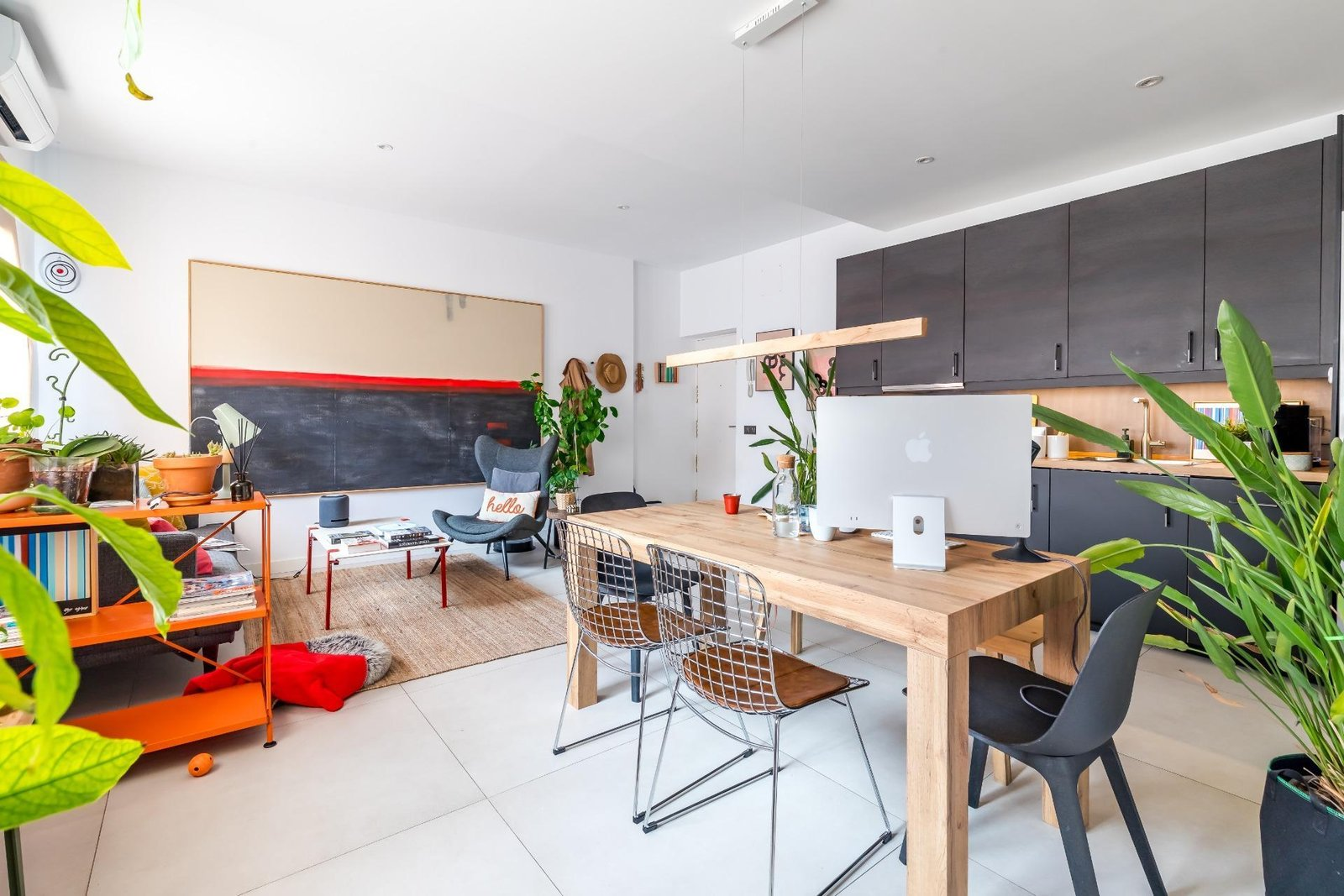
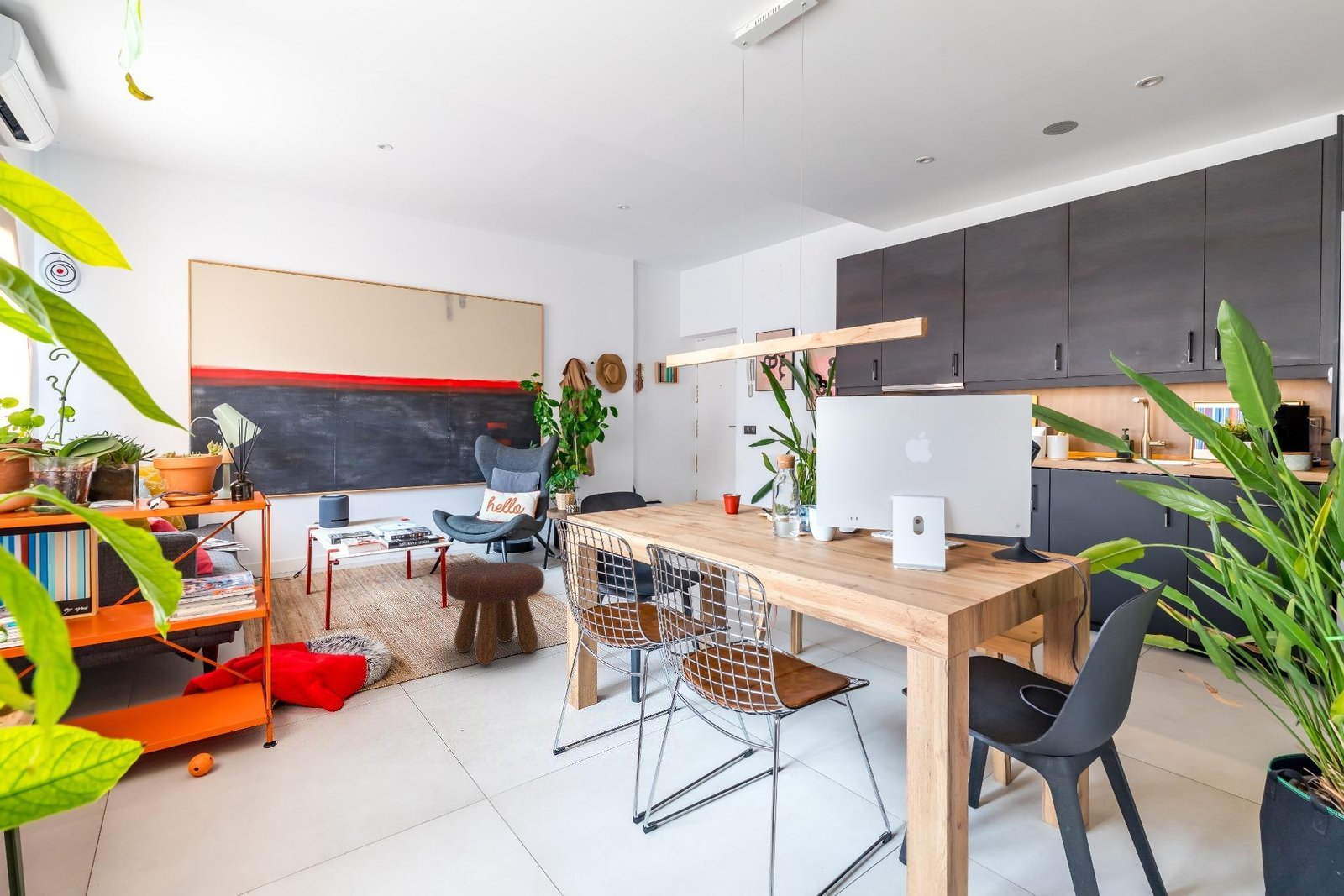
+ footstool [445,562,545,665]
+ recessed light [1042,120,1079,136]
